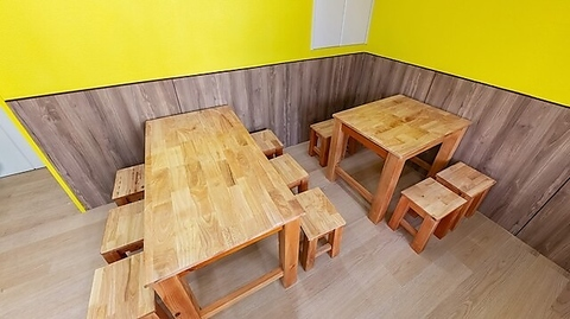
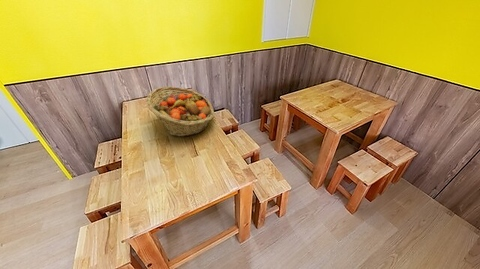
+ fruit basket [146,86,215,138]
